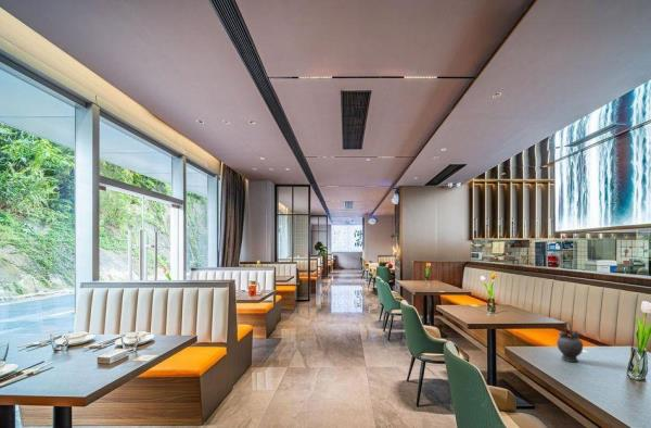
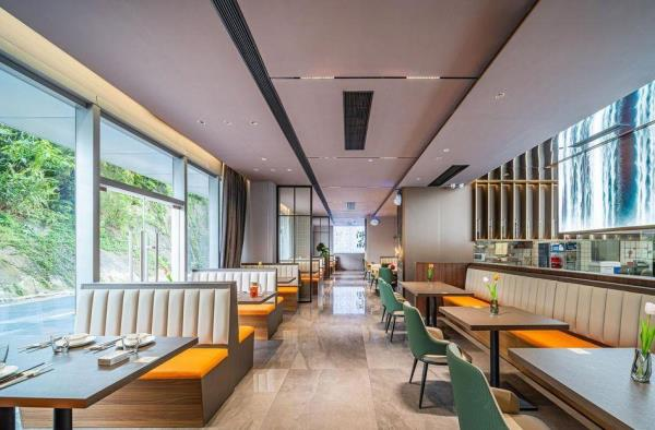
- teapot [556,319,584,363]
